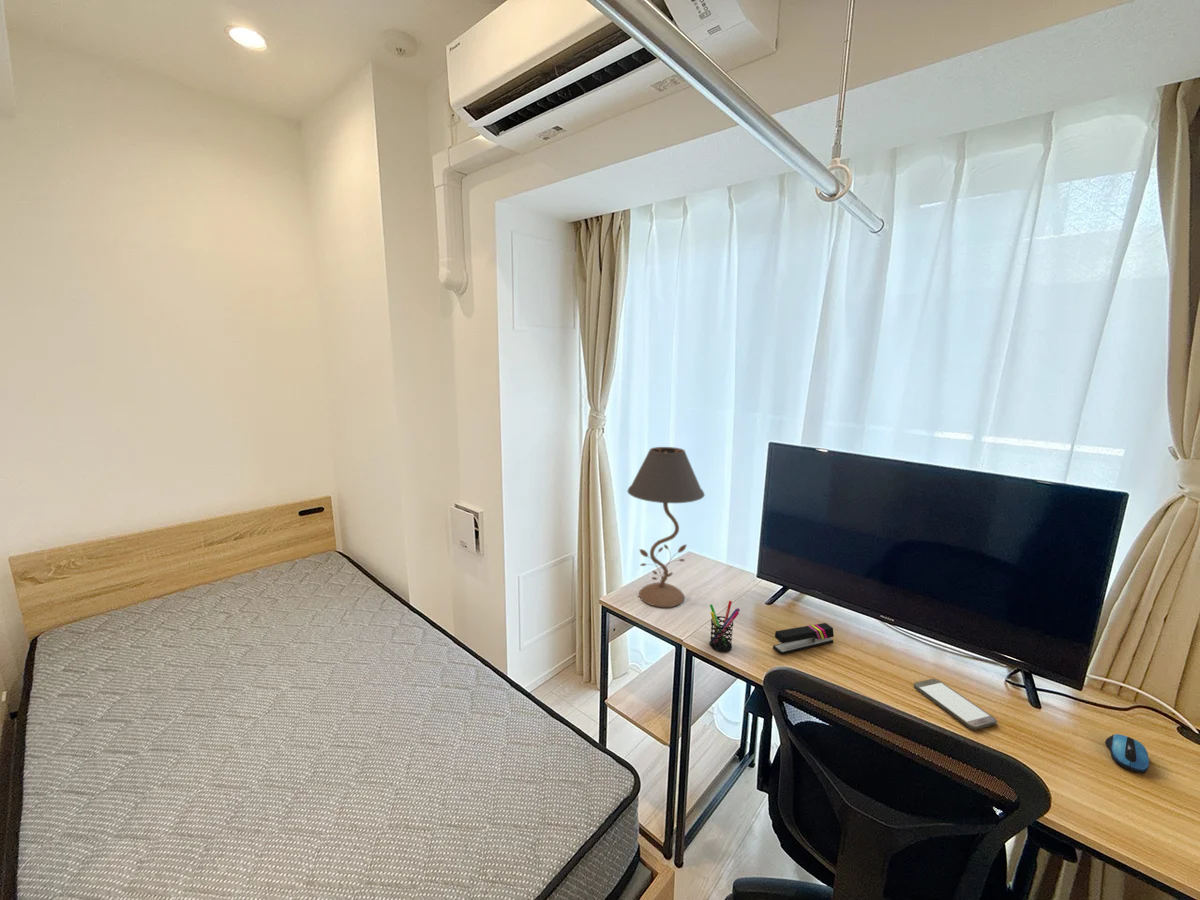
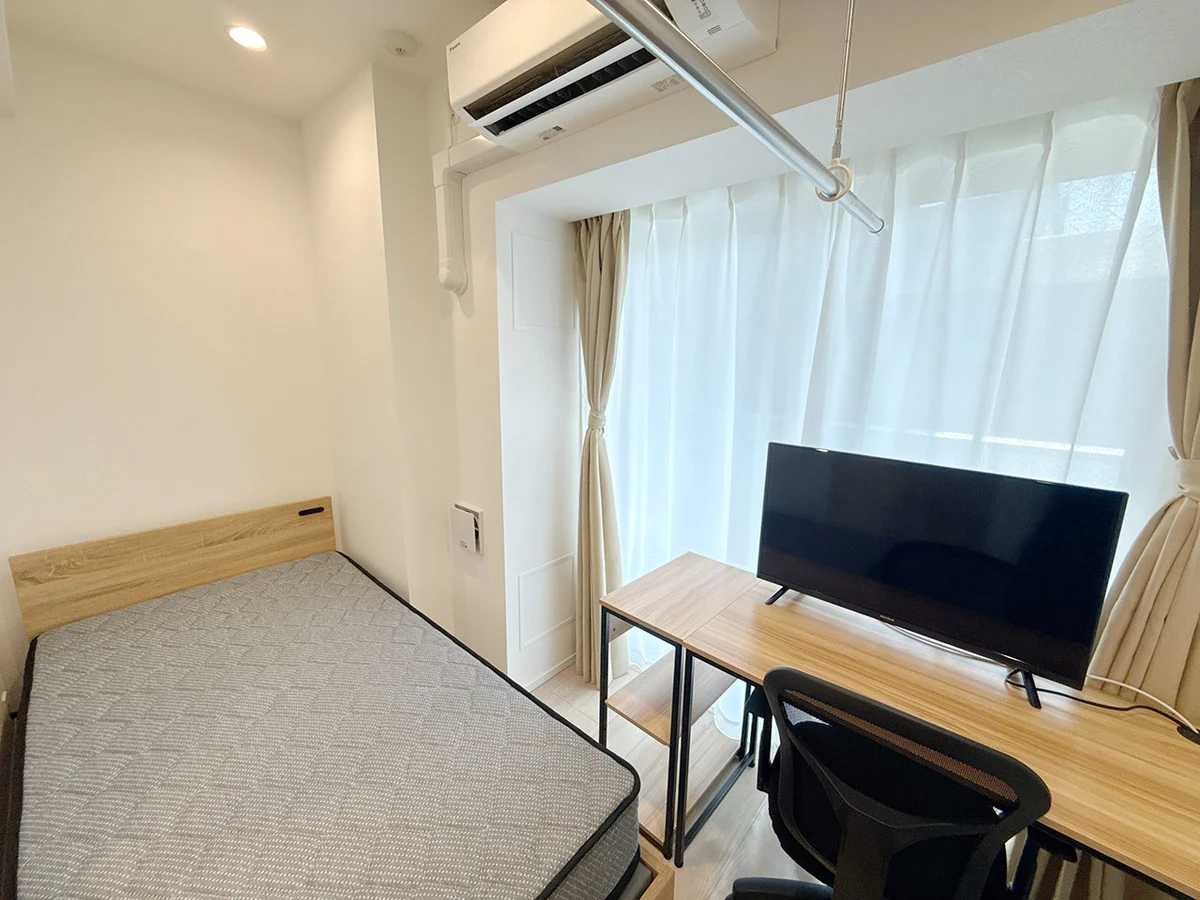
- computer mouse [1104,733,1150,774]
- pen holder [709,600,741,653]
- stapler [772,622,835,655]
- smartphone [913,678,998,731]
- table lamp [626,446,706,608]
